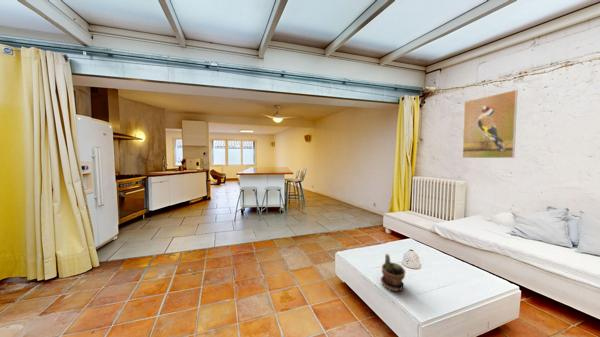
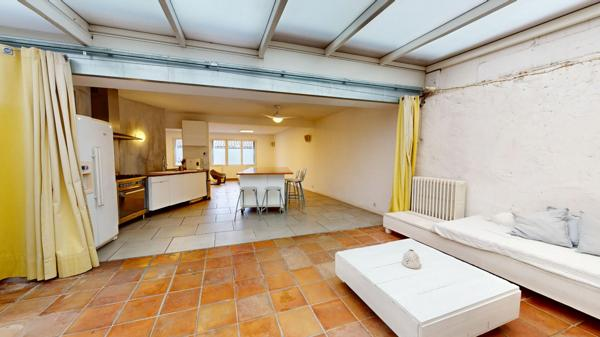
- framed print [461,89,519,159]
- potted plant [380,253,407,292]
